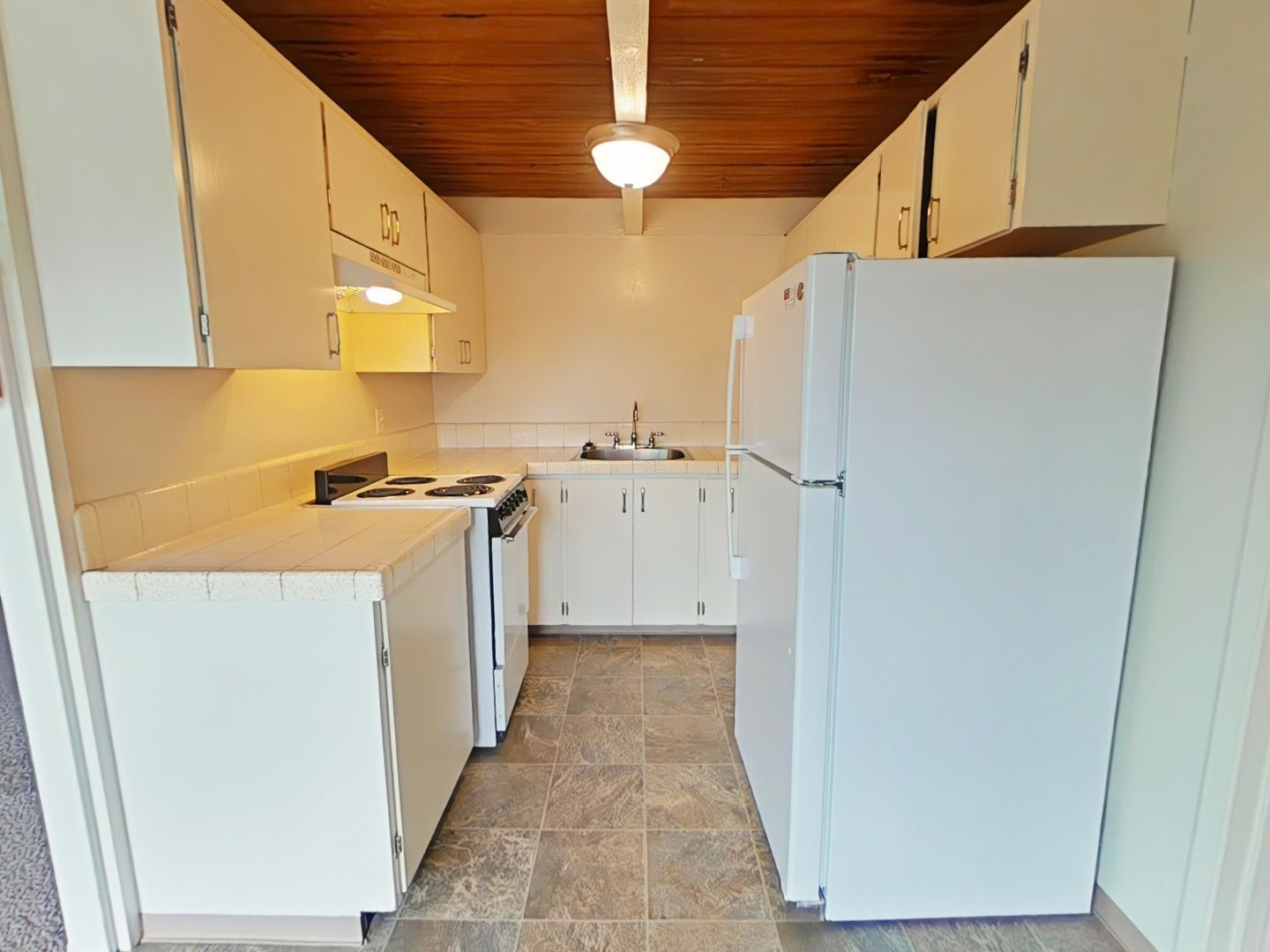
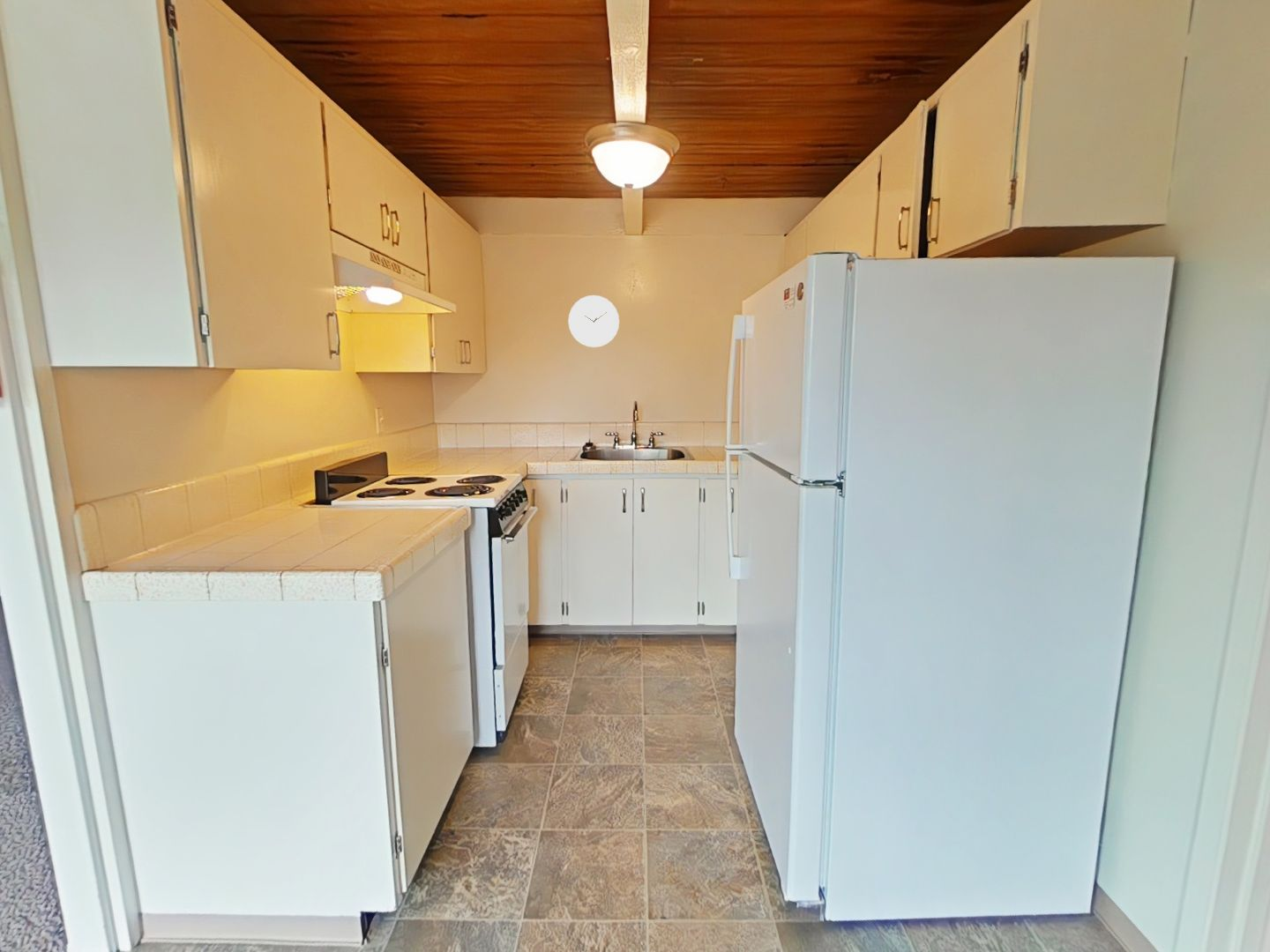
+ wall clock [567,294,620,348]
